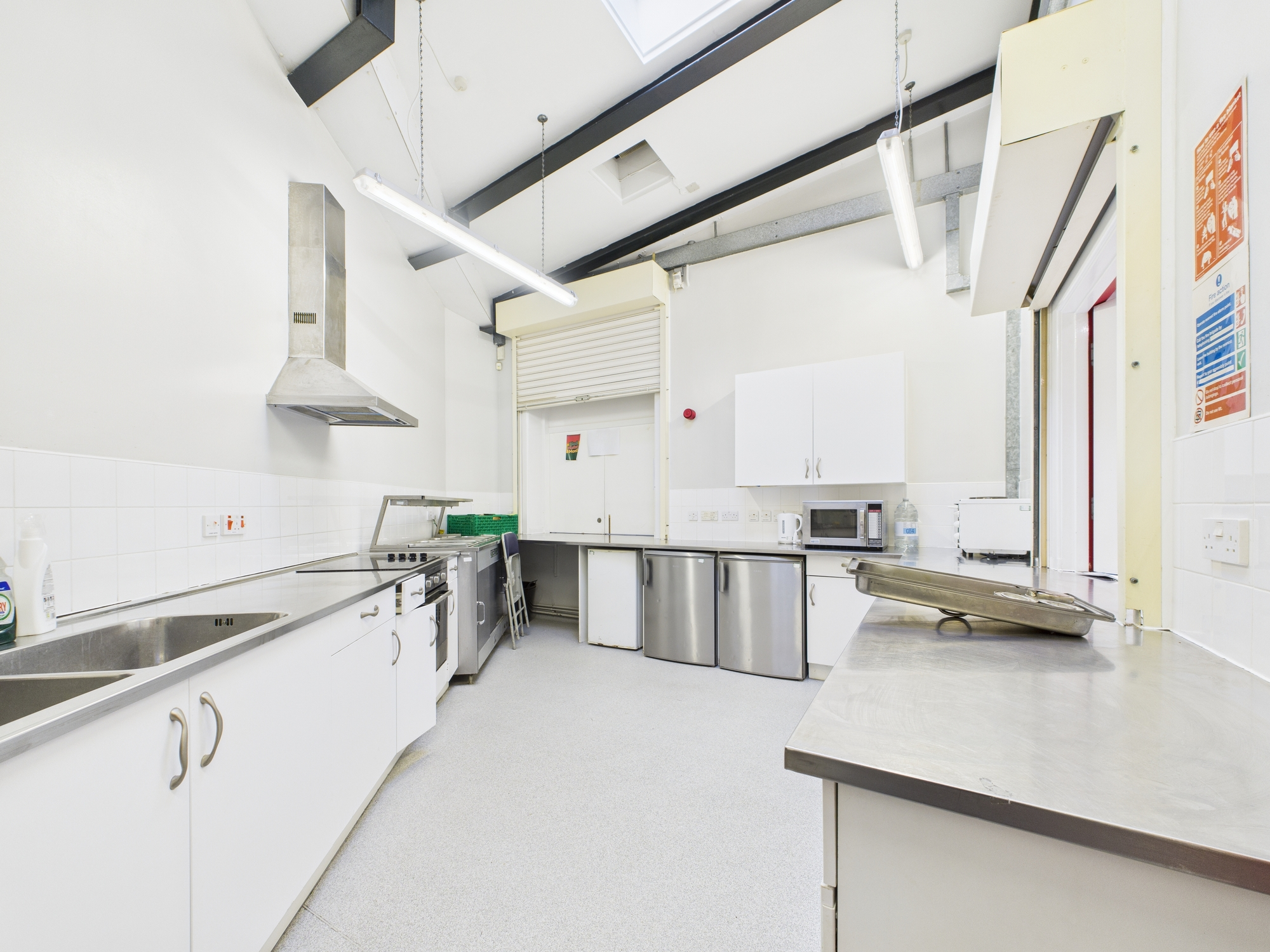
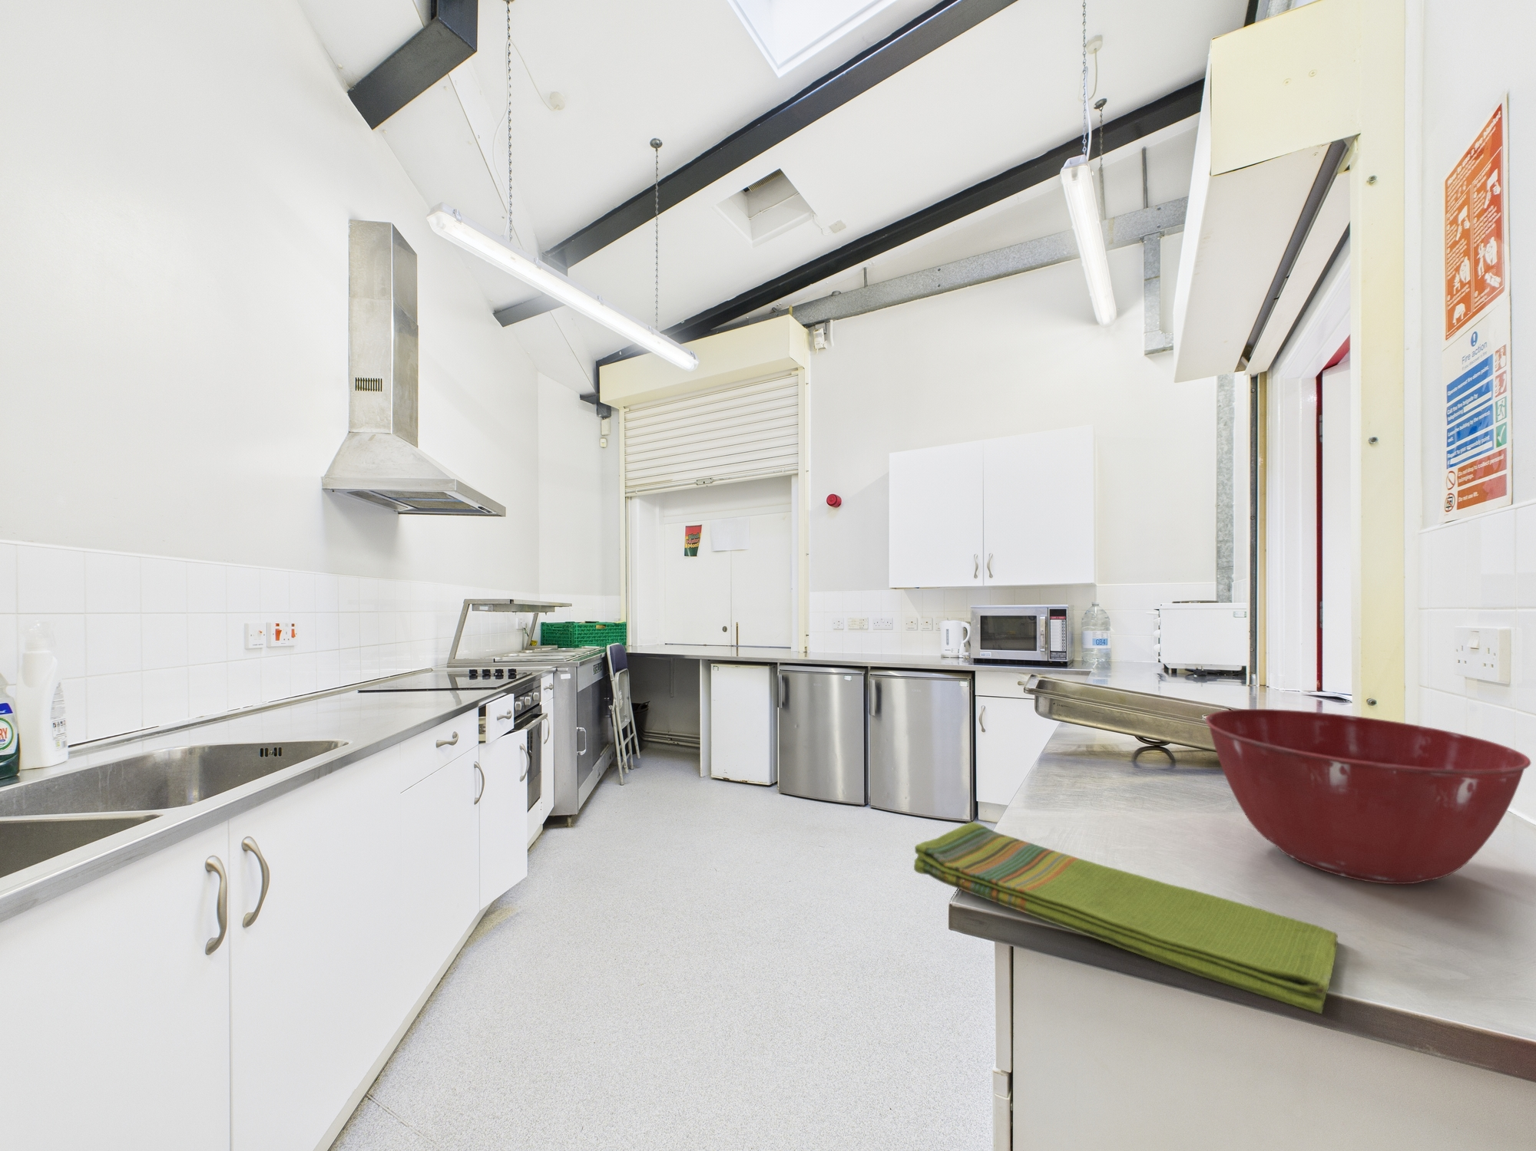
+ dish towel [913,821,1339,1014]
+ mixing bowl [1205,708,1531,885]
